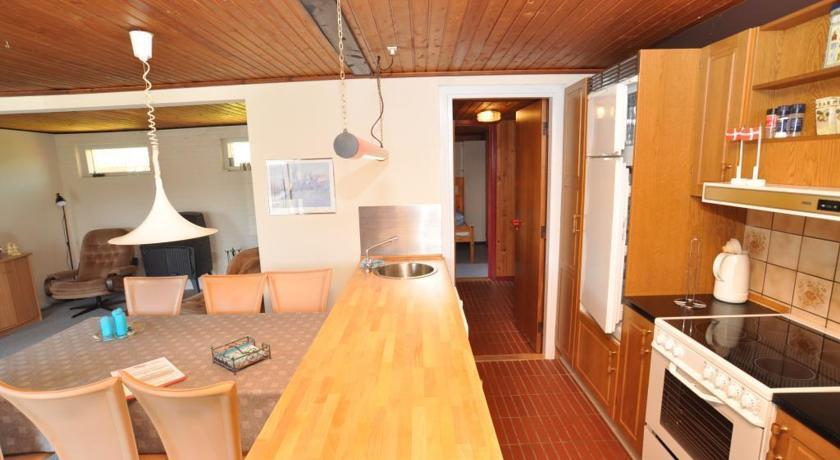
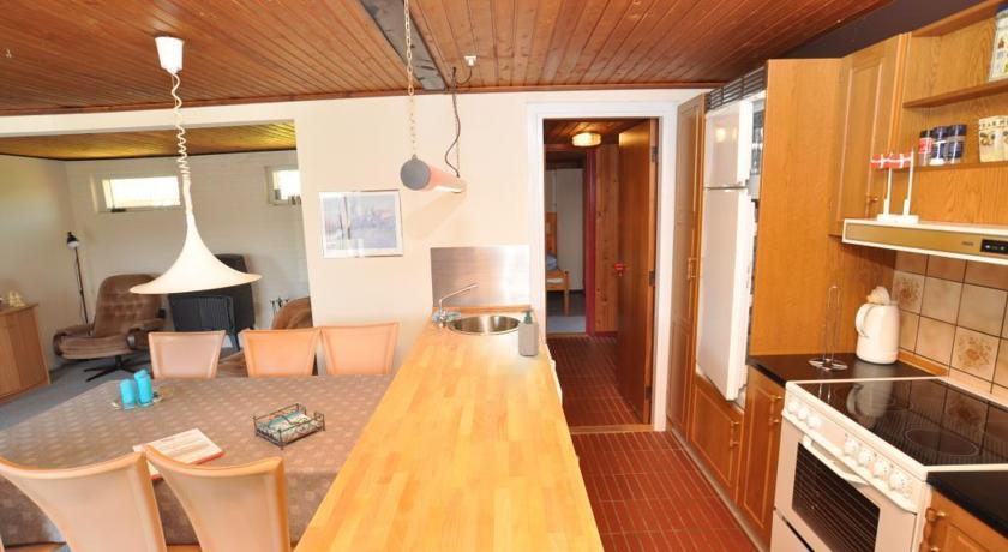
+ soap bottle [517,308,540,356]
